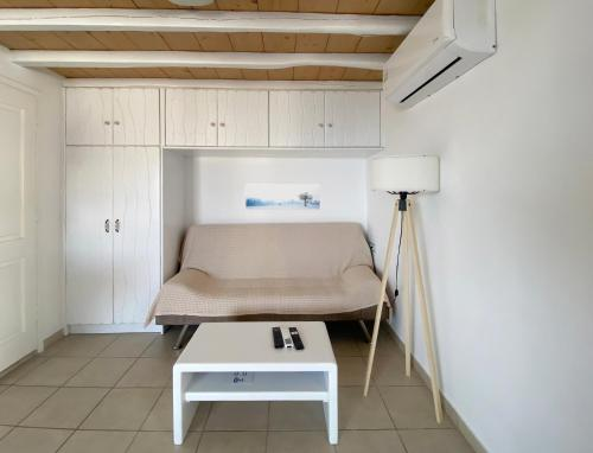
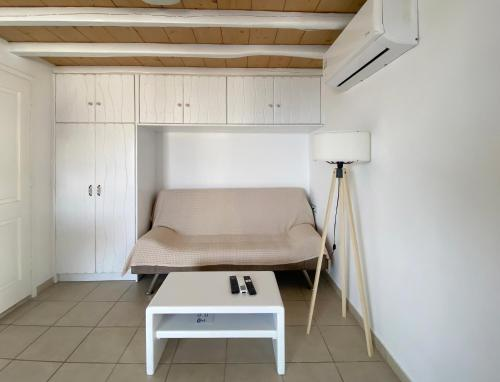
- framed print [244,184,321,211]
